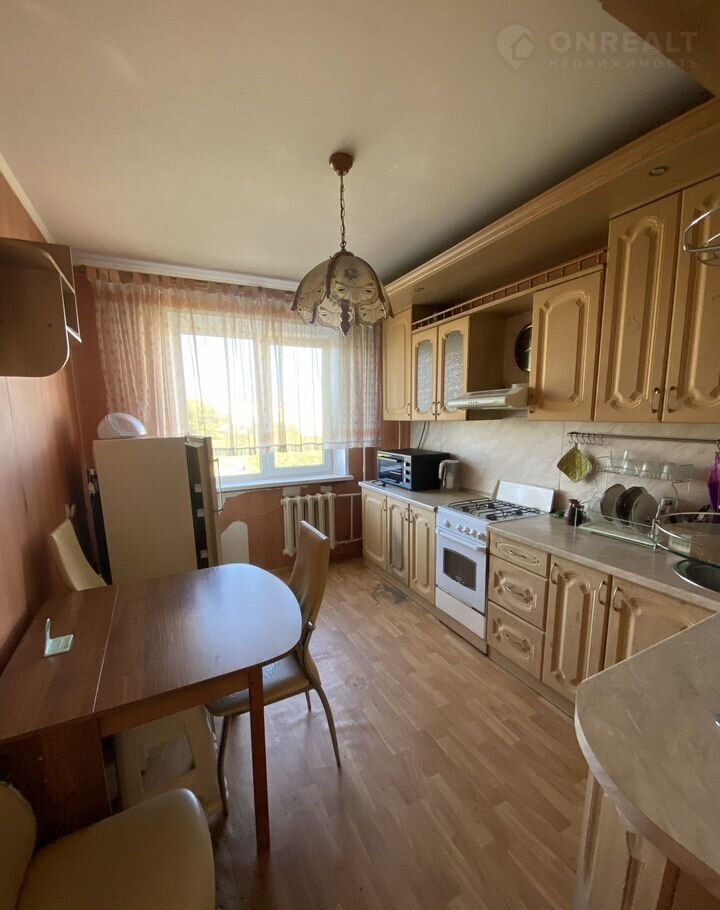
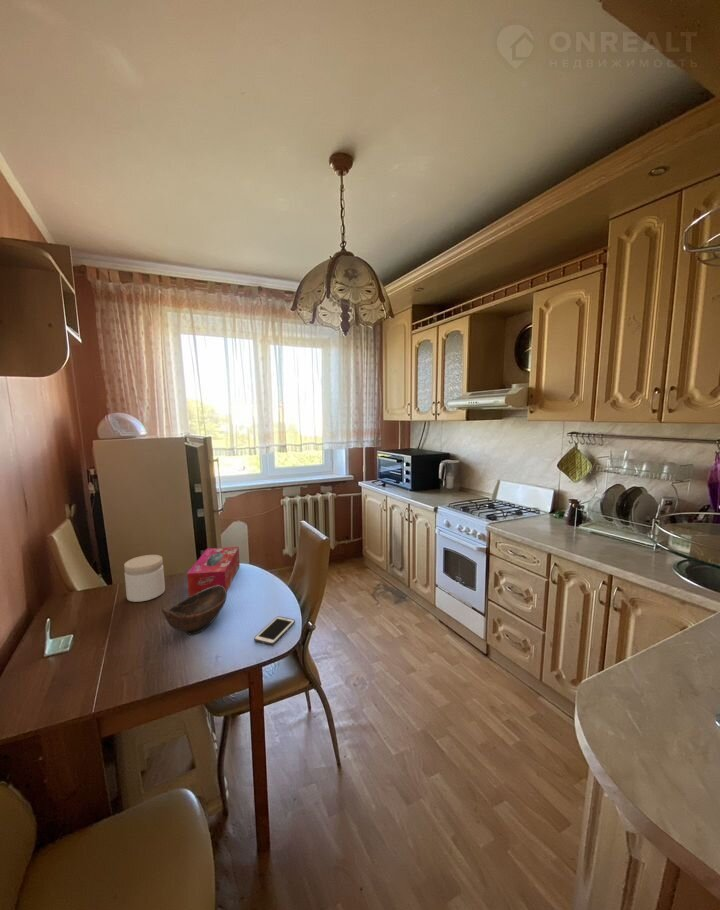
+ cell phone [253,615,296,646]
+ tissue box [186,546,241,597]
+ bowl [161,585,228,636]
+ jar [123,554,166,603]
